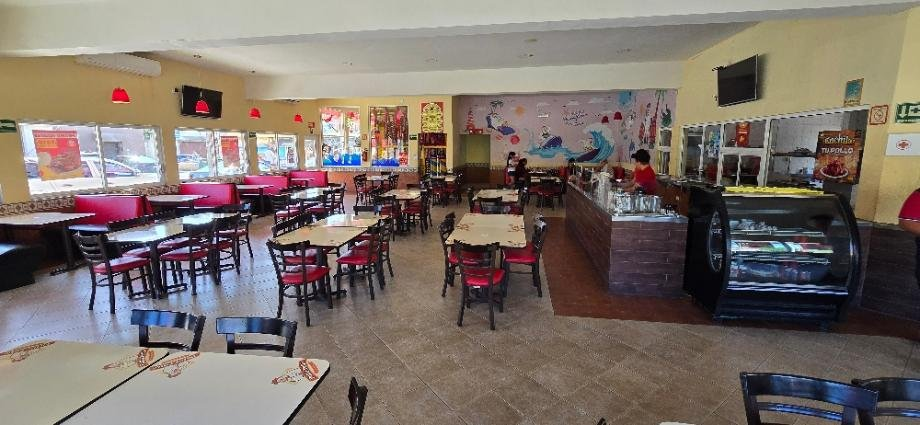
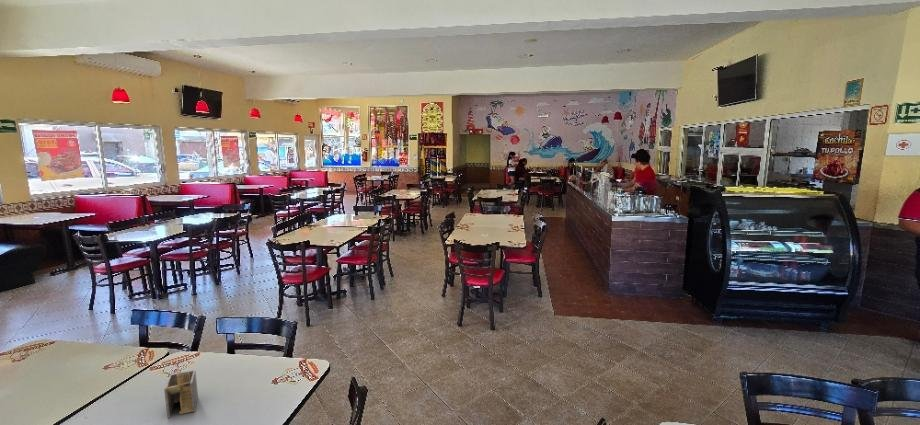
+ napkin holder [163,369,199,420]
